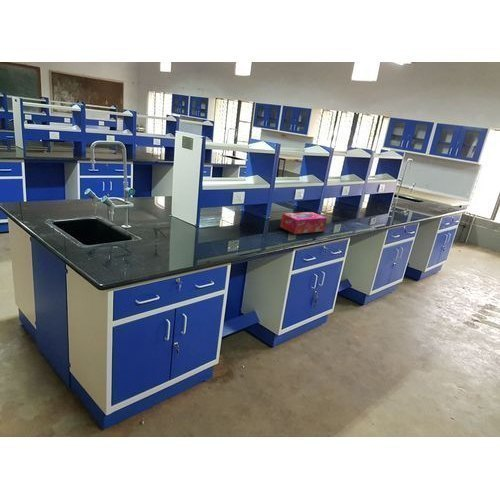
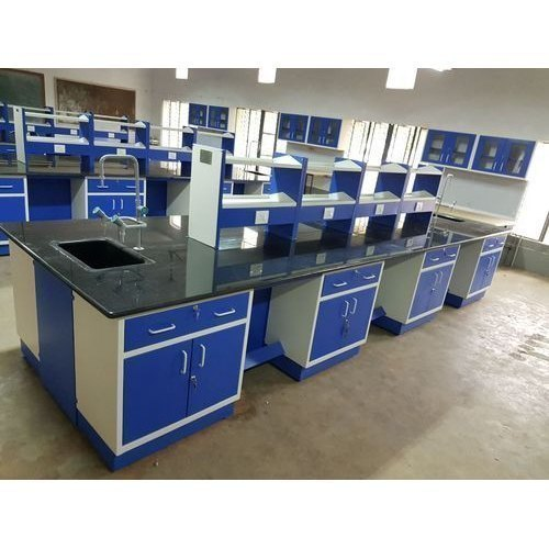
- tissue box [280,211,328,235]
